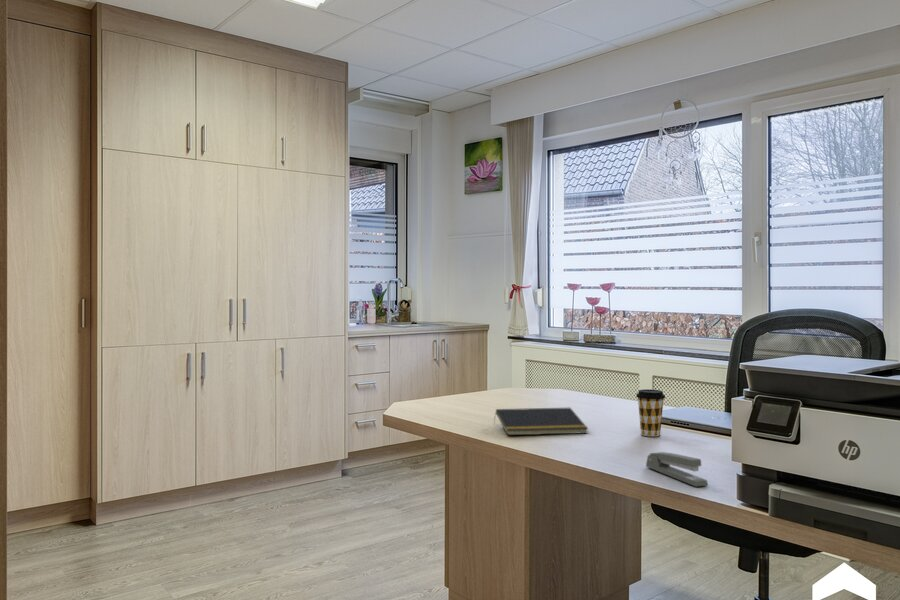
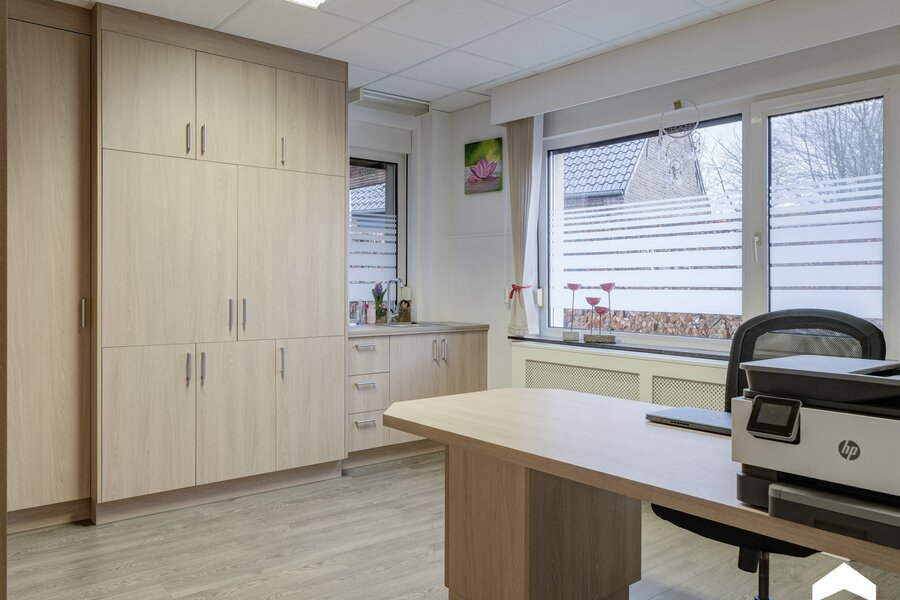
- stapler [645,451,709,487]
- notepad [493,407,589,436]
- coffee cup [635,388,666,437]
